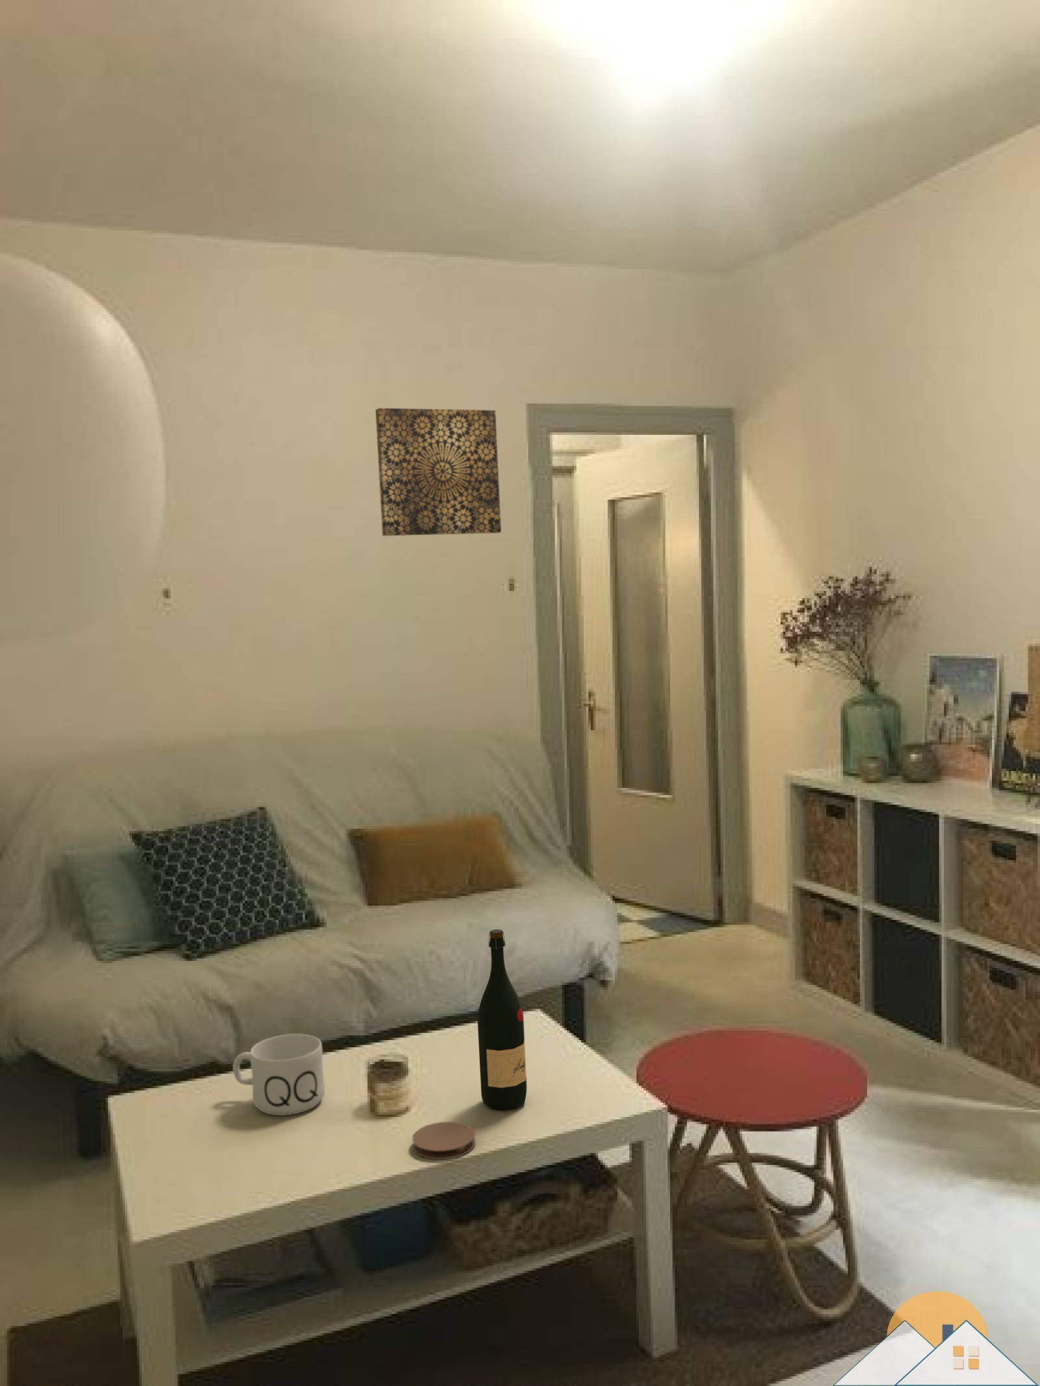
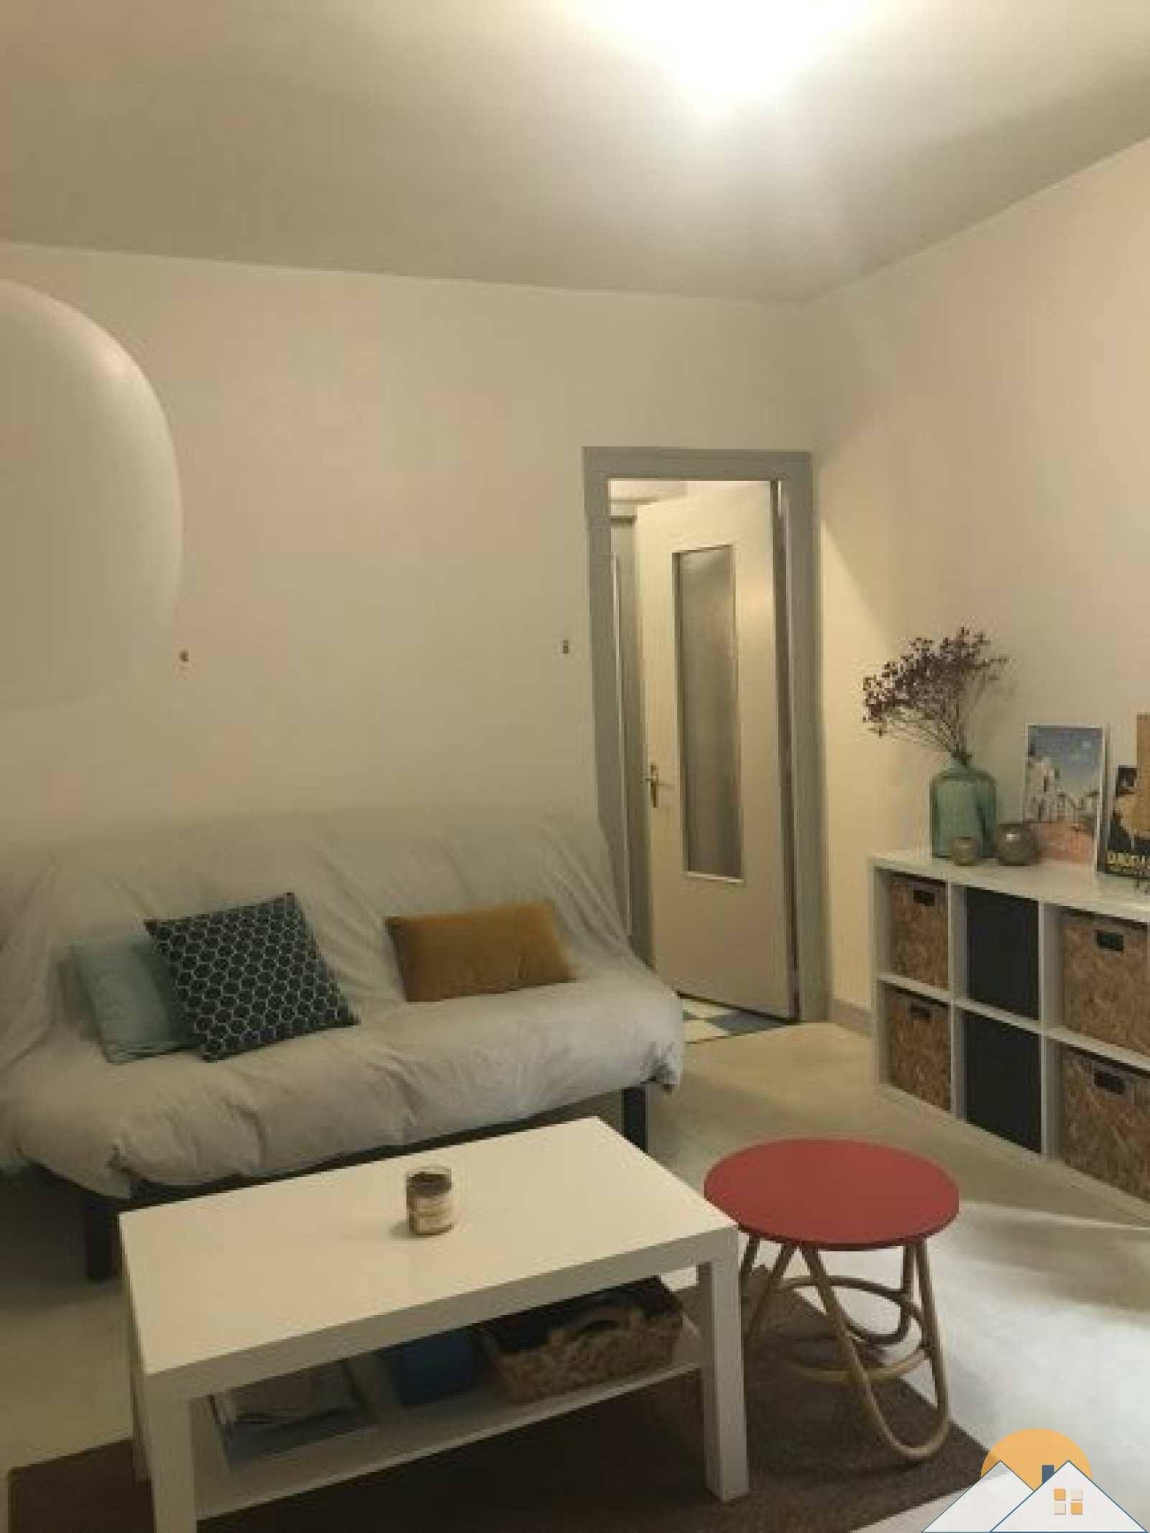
- wall art [375,407,501,536]
- mug [232,1033,326,1116]
- coaster [412,1121,476,1160]
- wine bottle [477,929,528,1111]
